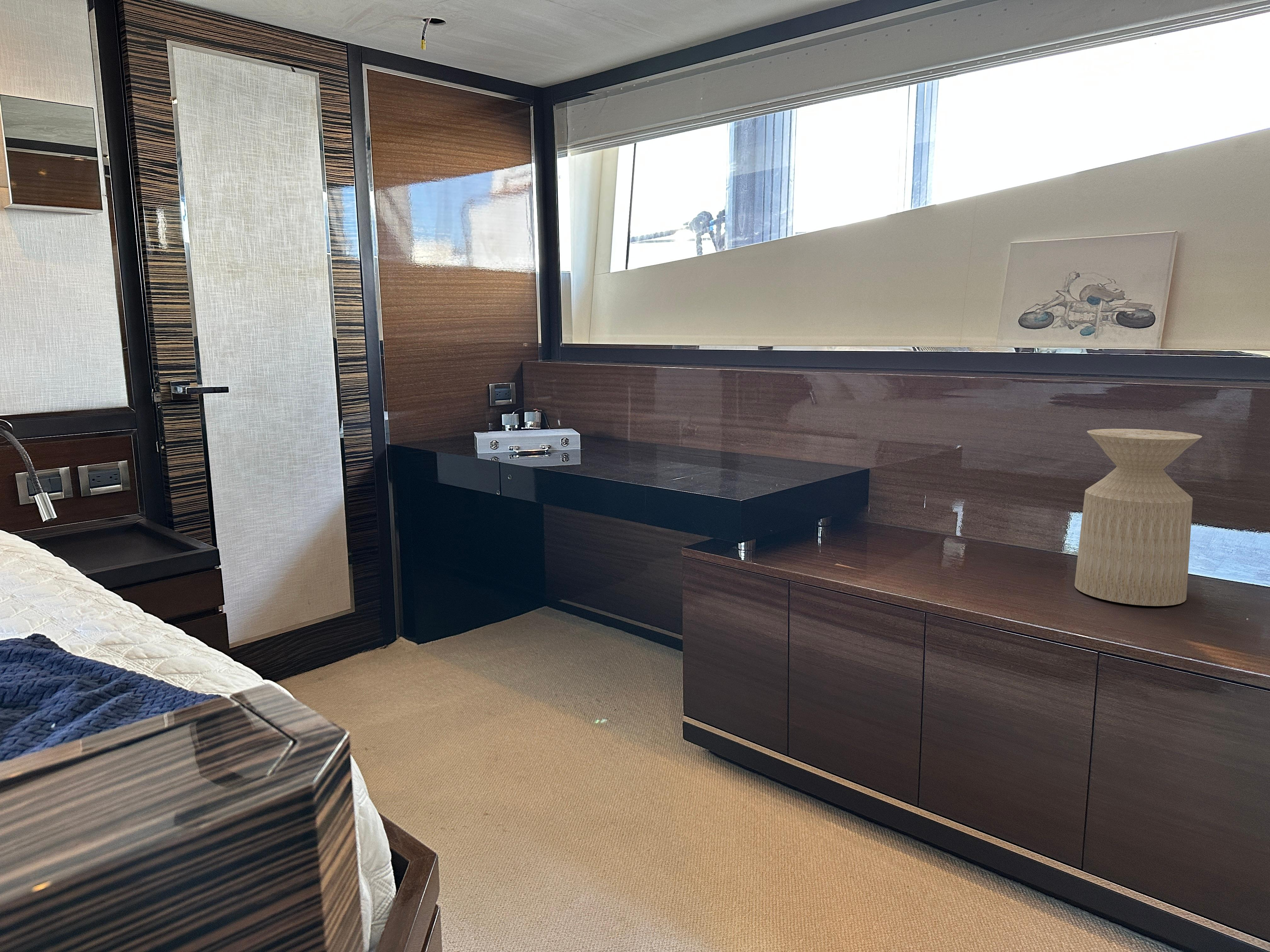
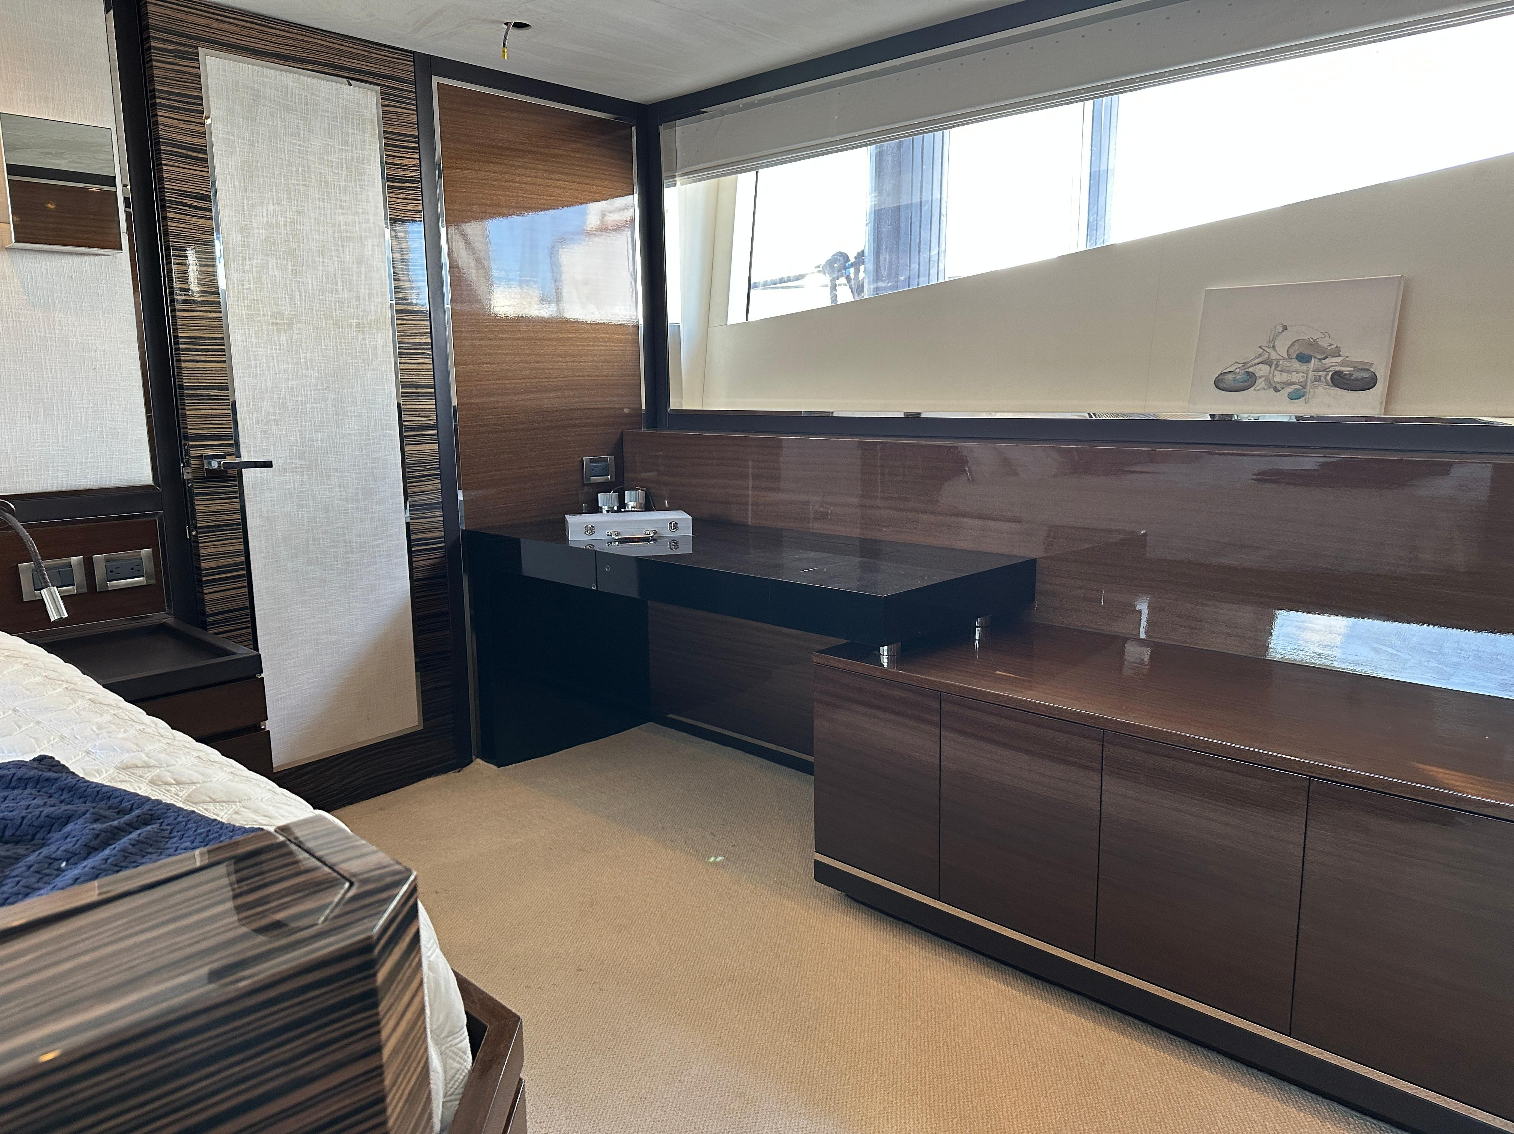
- side table [1074,428,1202,606]
